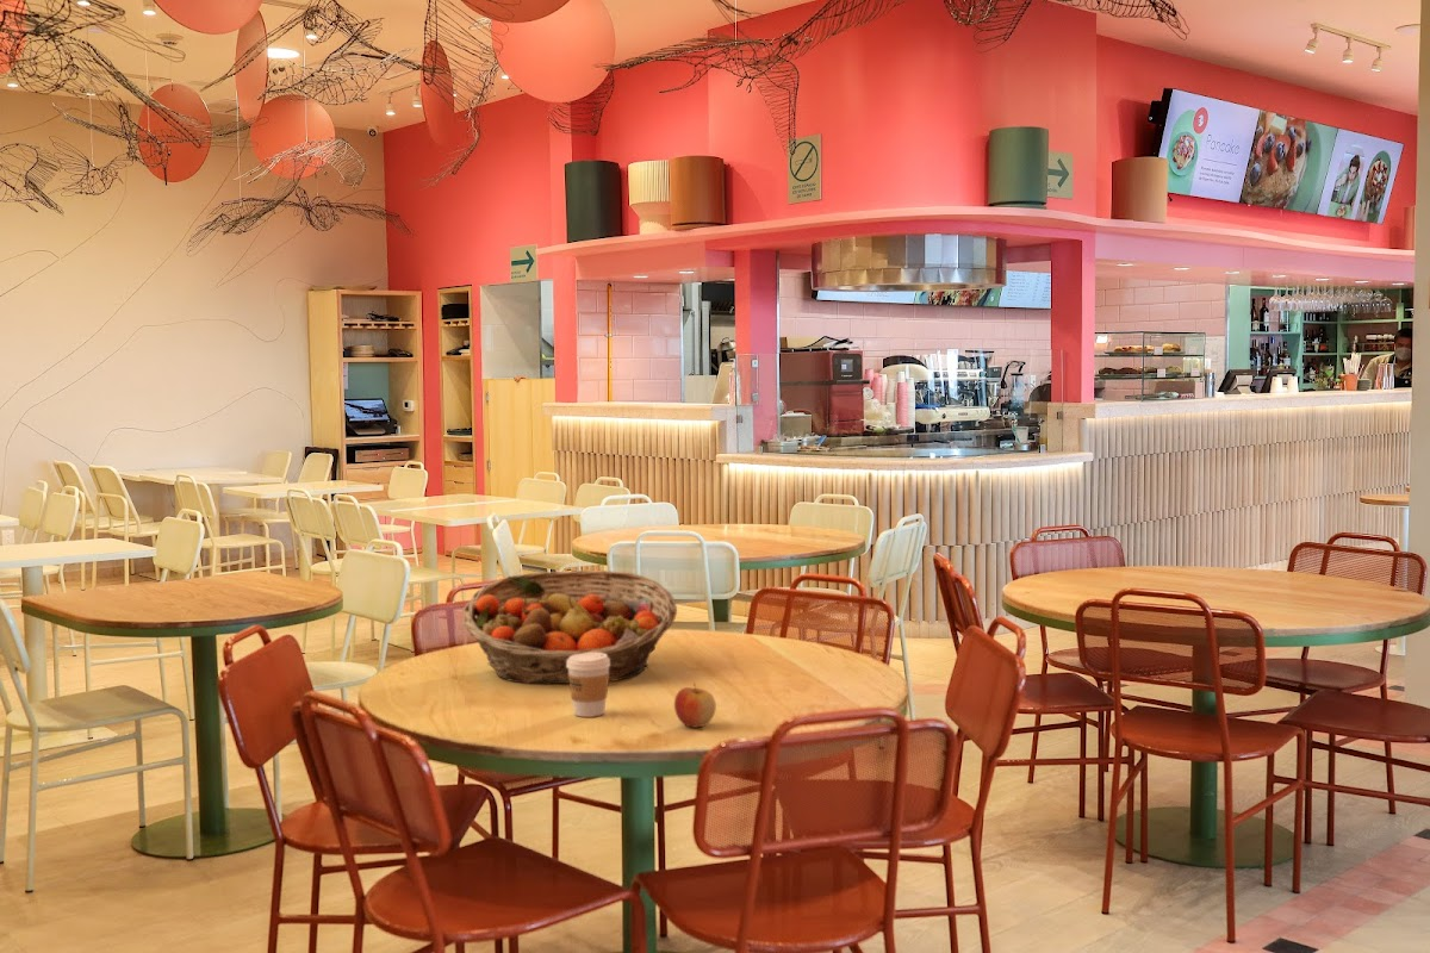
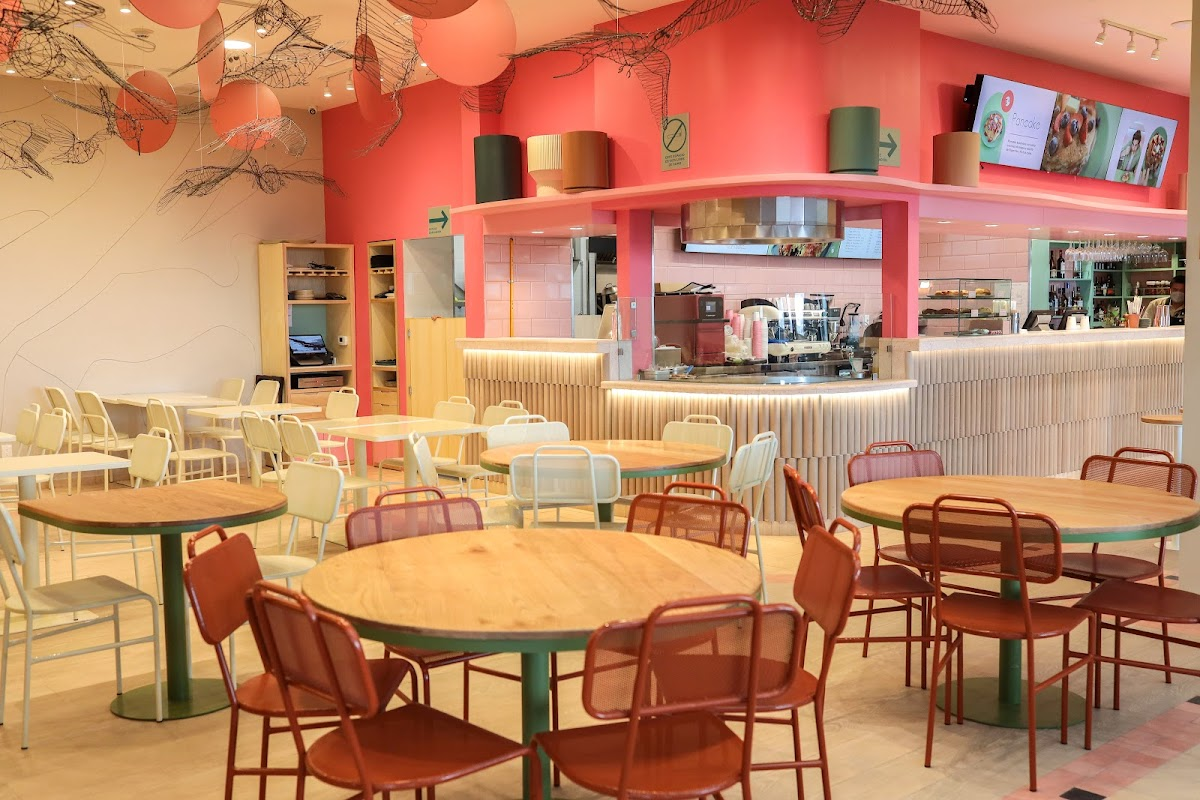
- coffee cup [566,653,610,718]
- fruit basket [461,569,678,685]
- apple [673,683,717,729]
